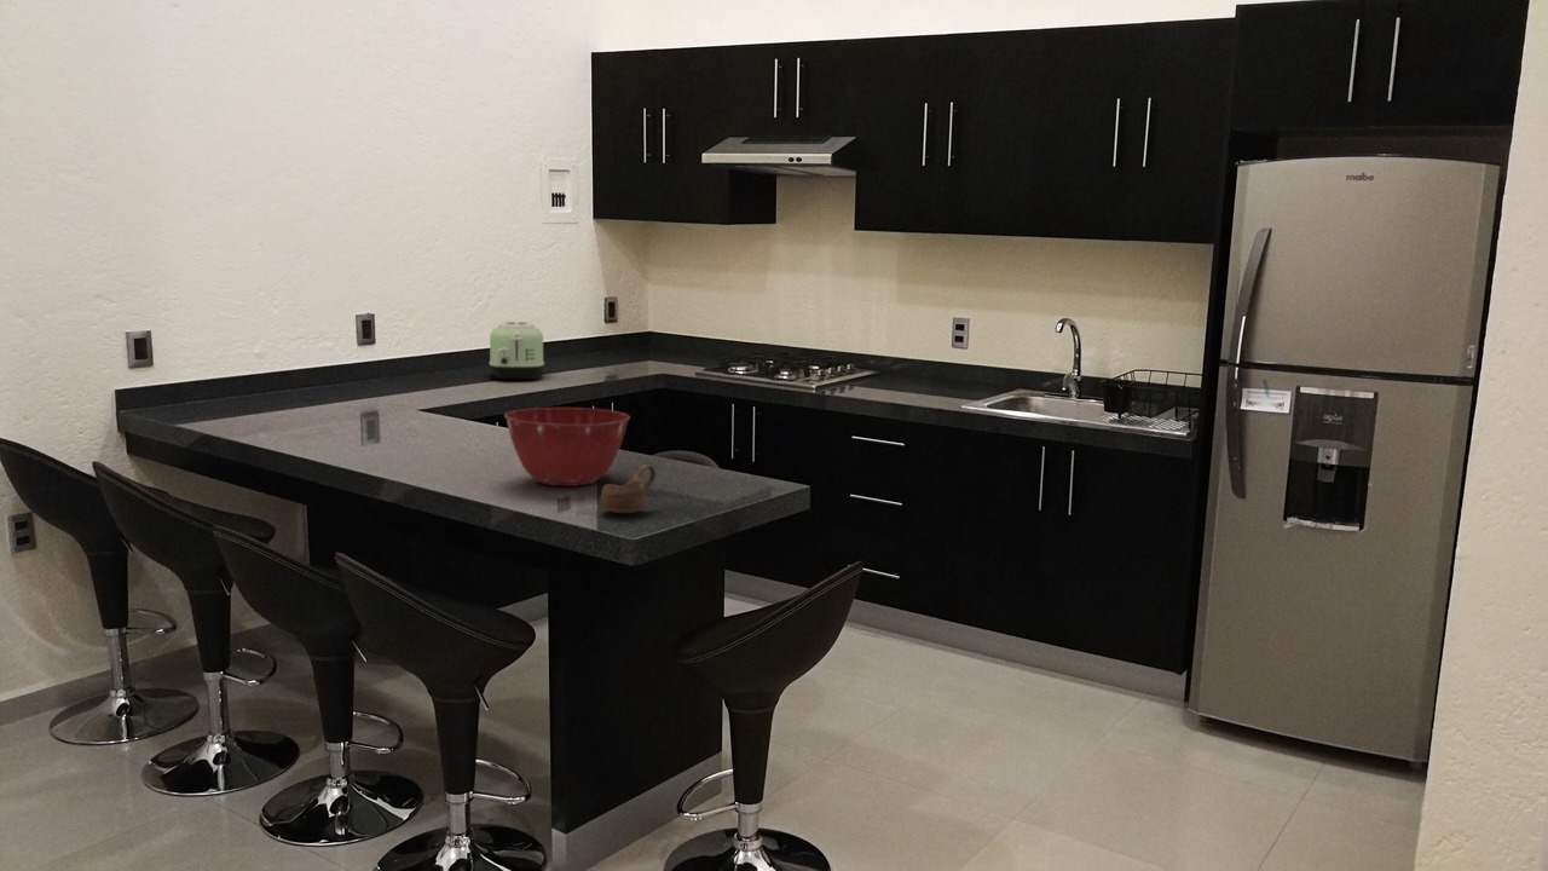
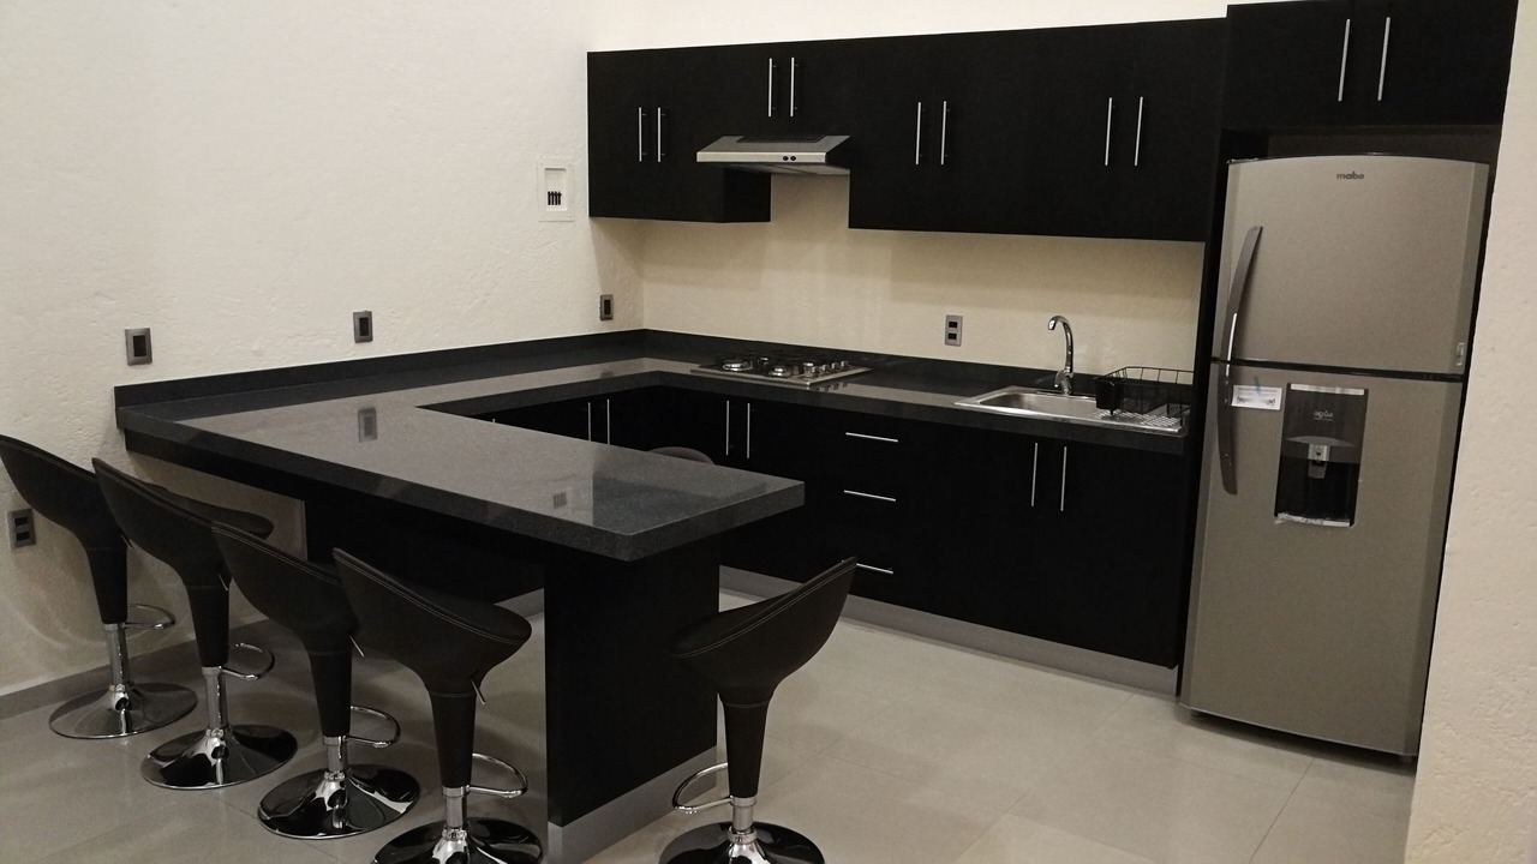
- cup [600,463,657,514]
- toaster [489,321,545,381]
- mixing bowl [503,406,631,486]
